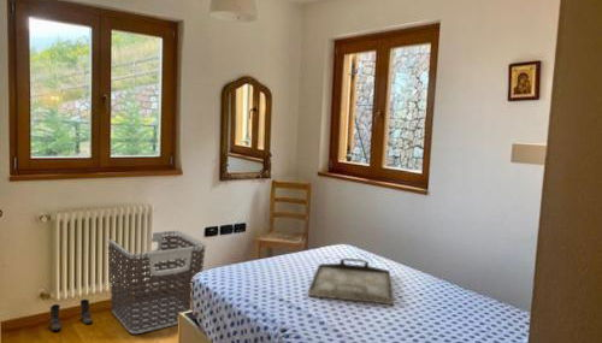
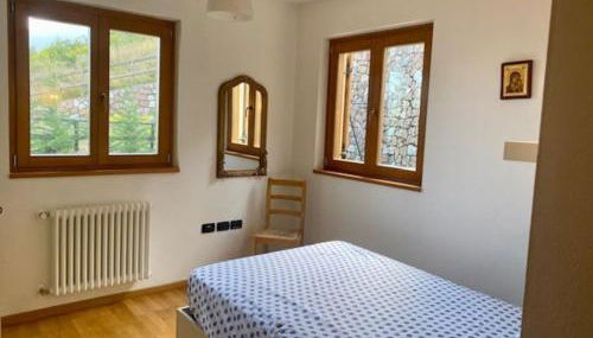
- clothes hamper [107,229,207,335]
- serving tray [307,258,395,306]
- boots [49,298,94,332]
